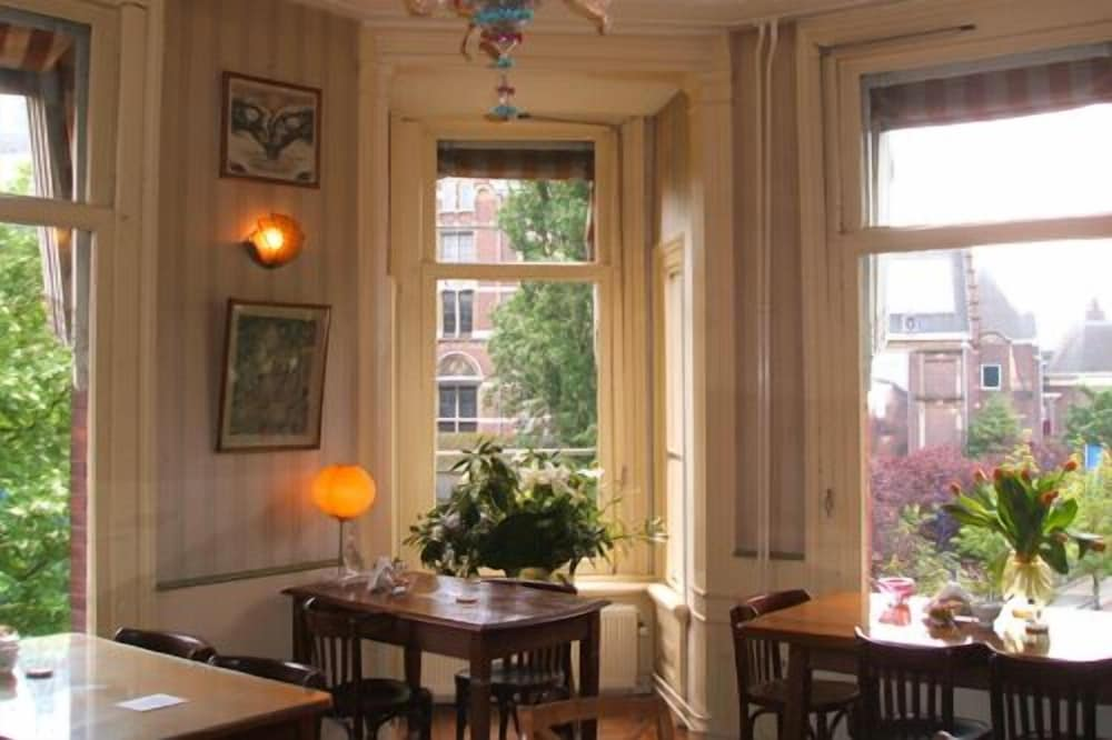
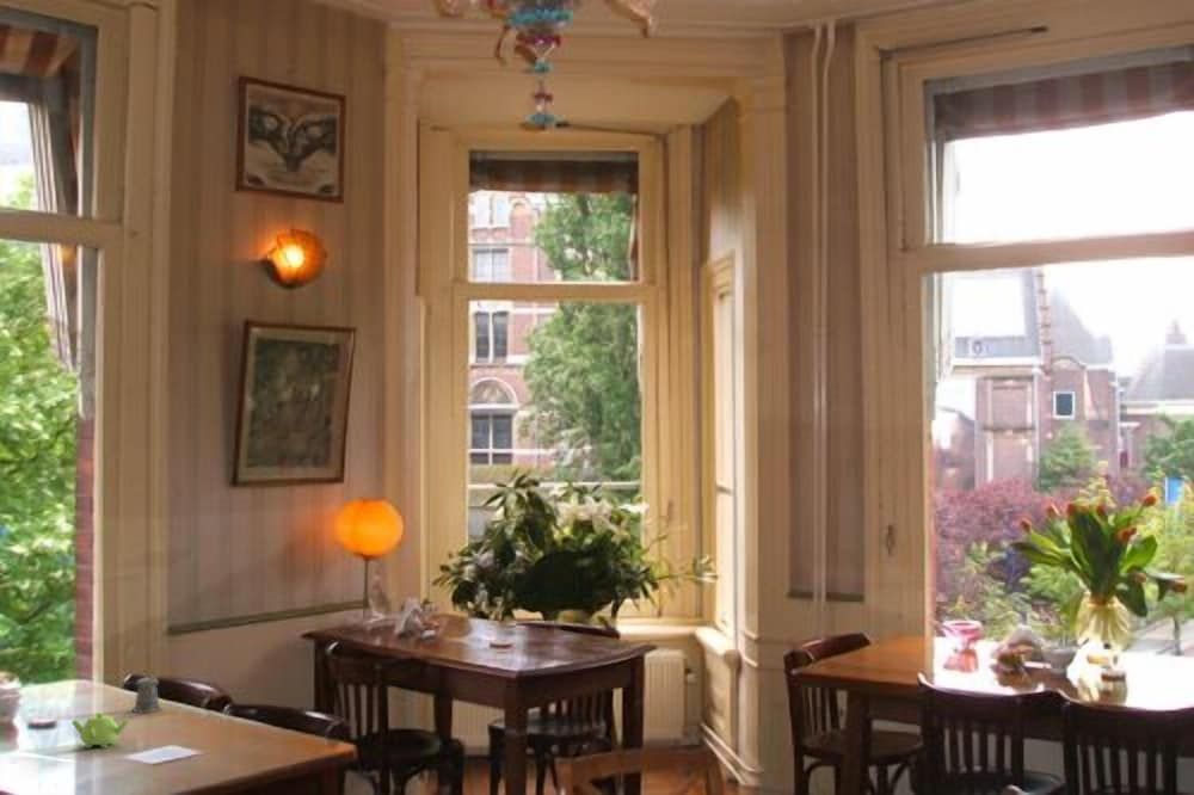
+ pepper shaker [119,674,162,714]
+ teapot [70,711,130,750]
